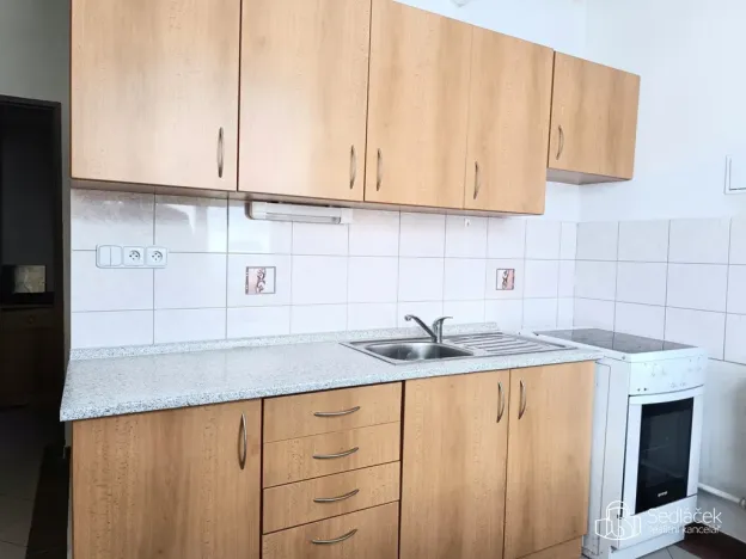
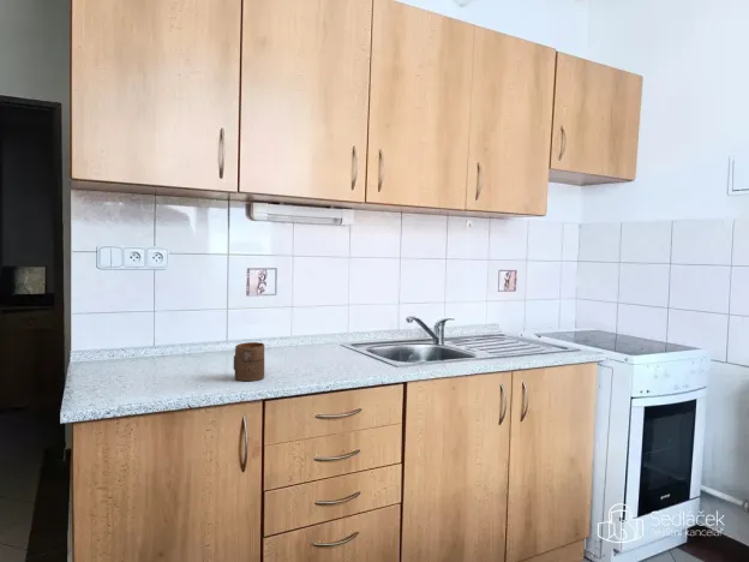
+ cup [233,341,265,382]
